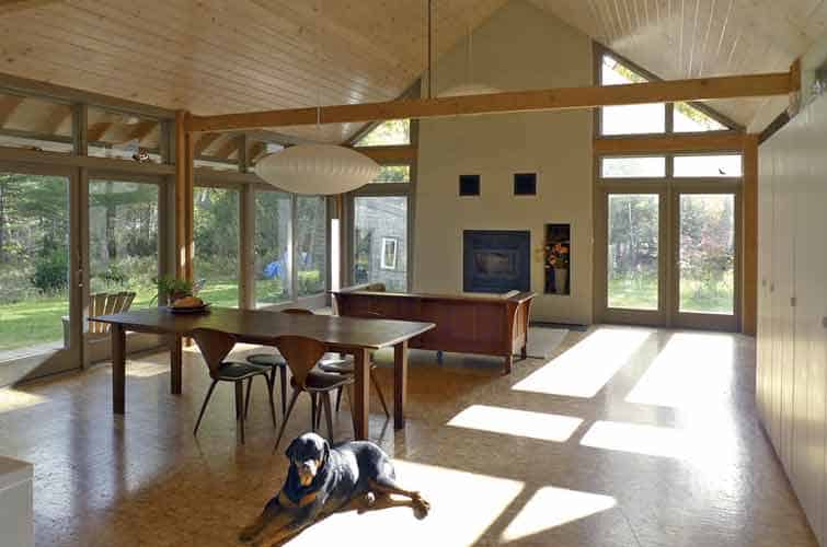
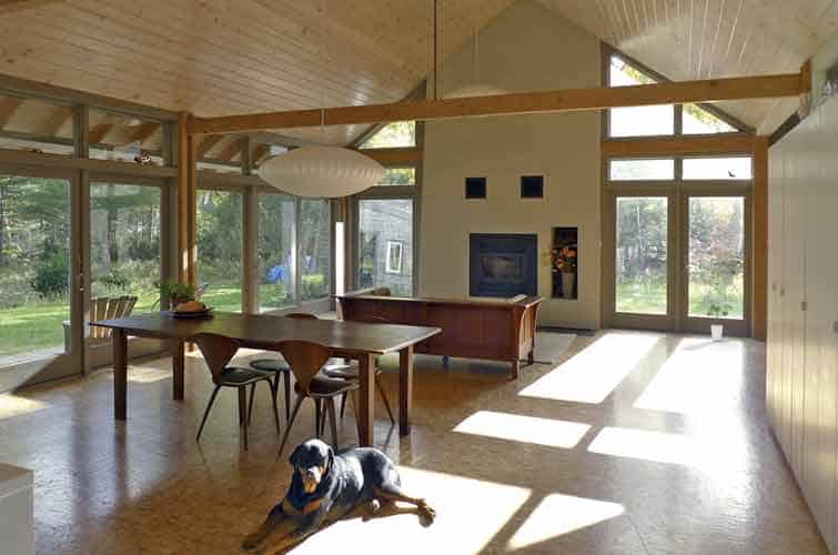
+ house plant [706,303,734,342]
